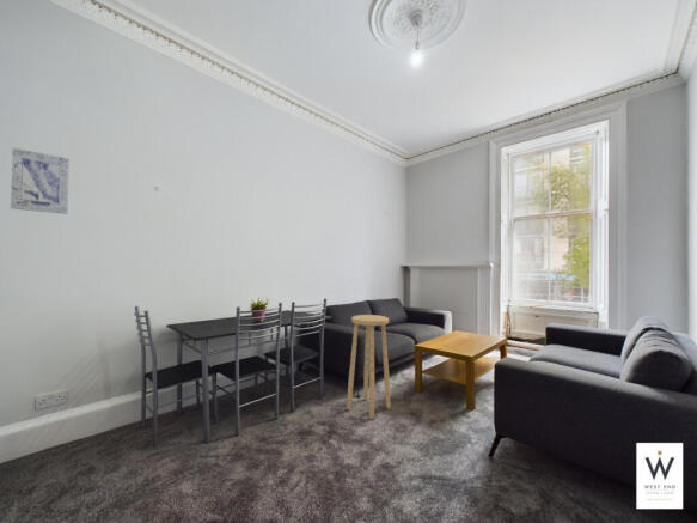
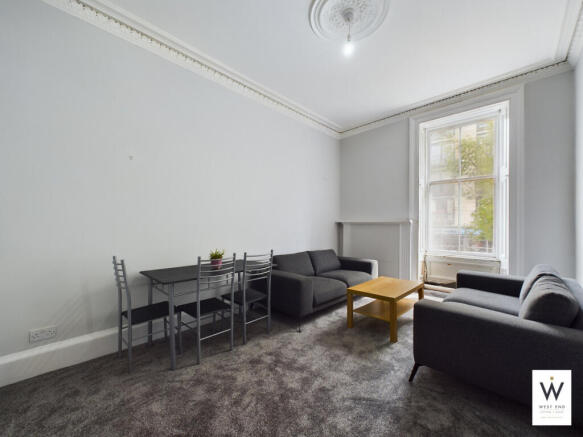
- wall art [10,146,71,215]
- stool [346,314,391,420]
